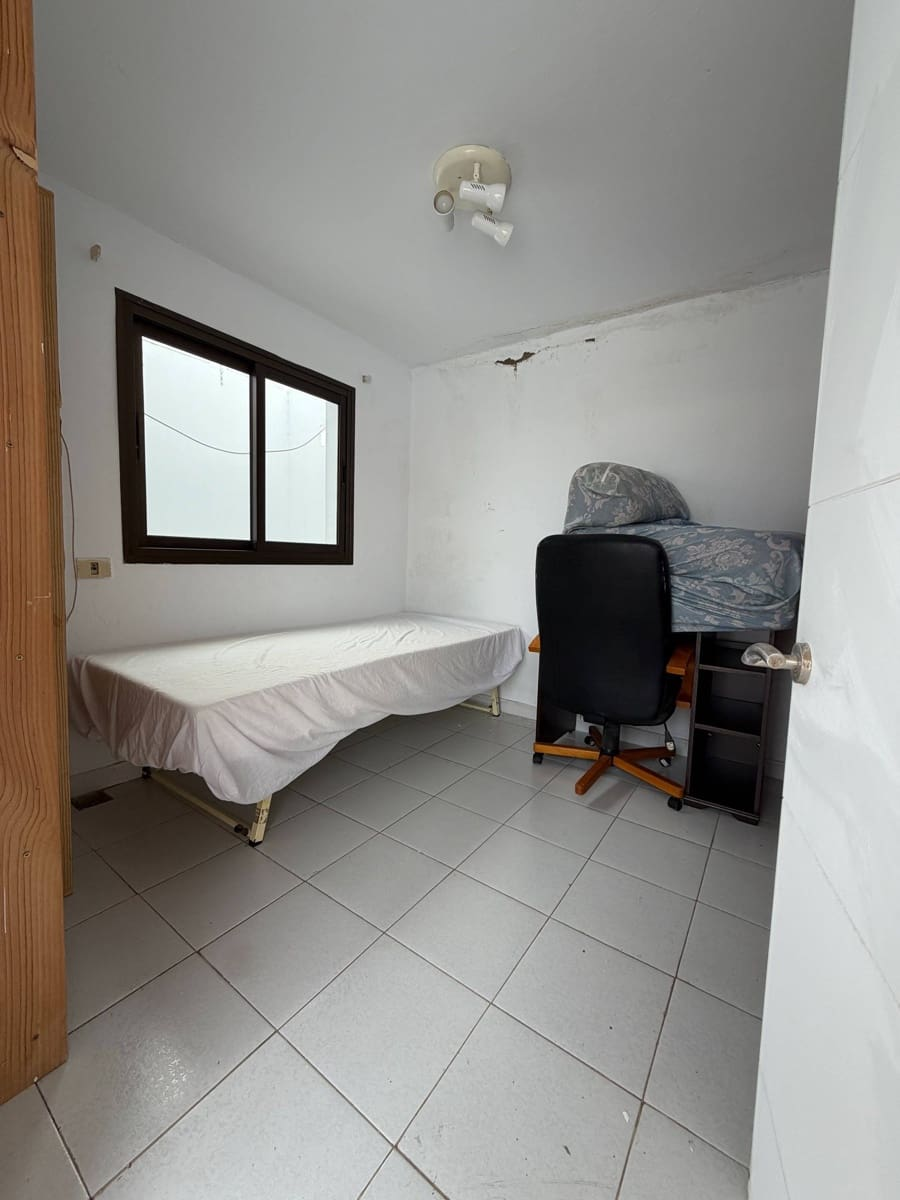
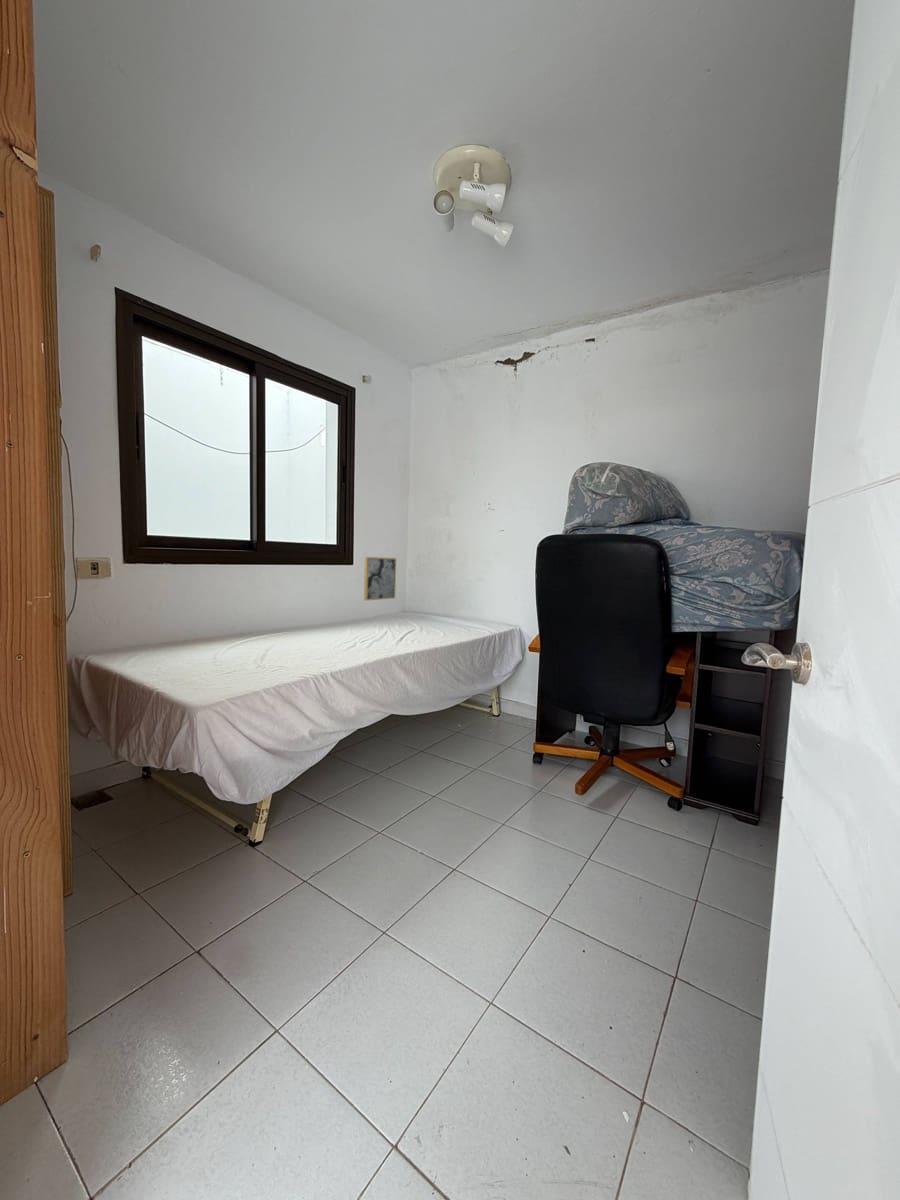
+ wall art [363,556,397,602]
